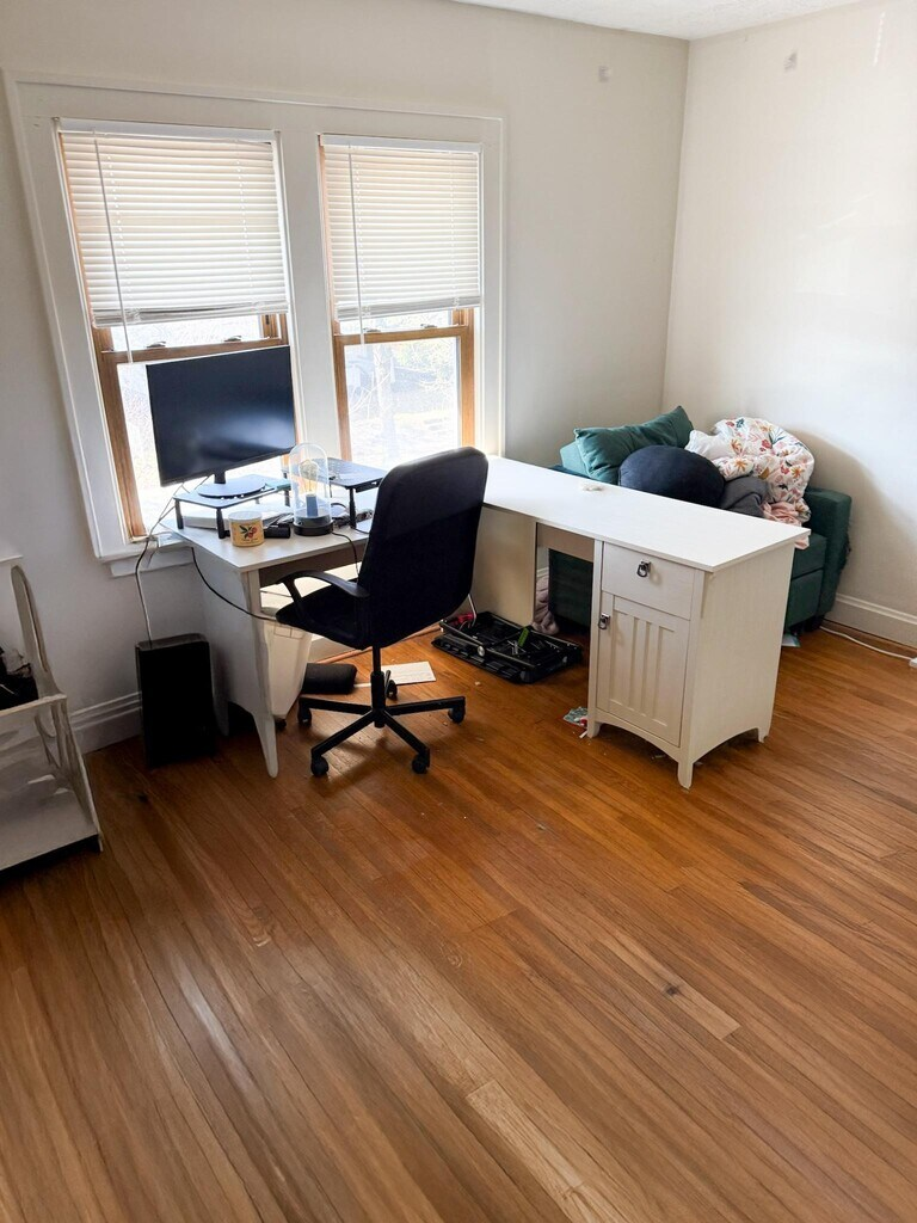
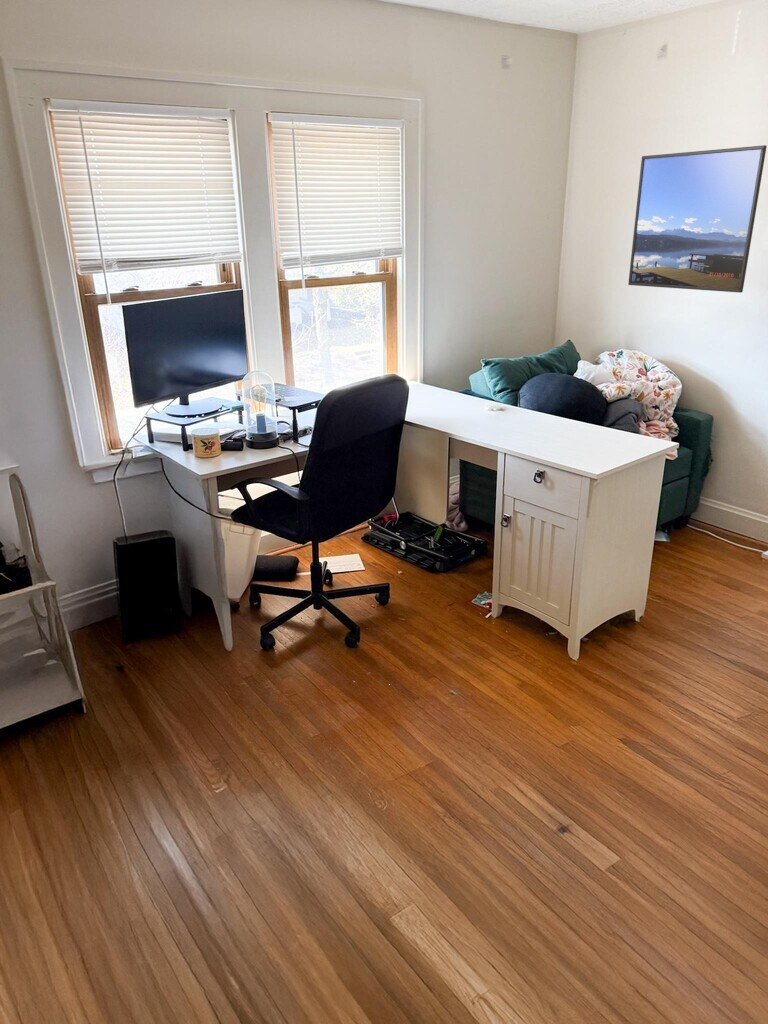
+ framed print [627,144,768,294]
